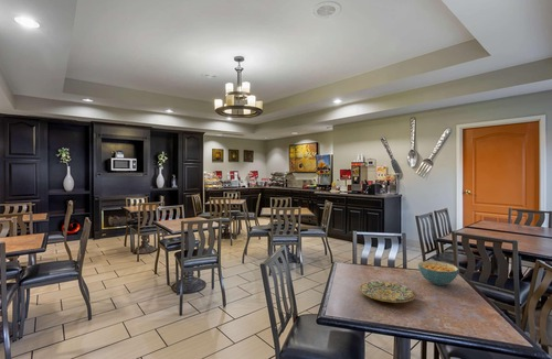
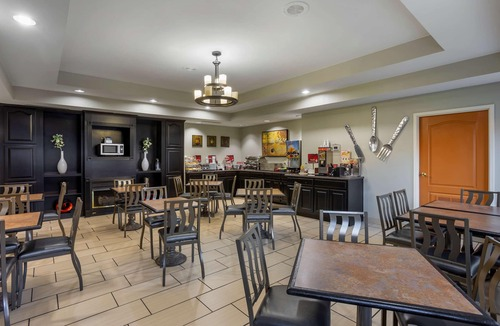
- cereal bowl [417,260,459,286]
- plate [359,280,417,304]
